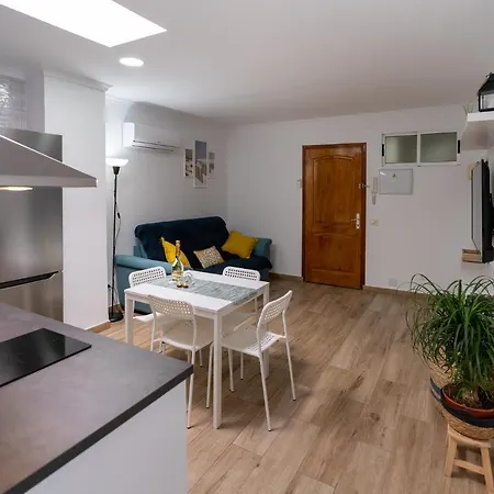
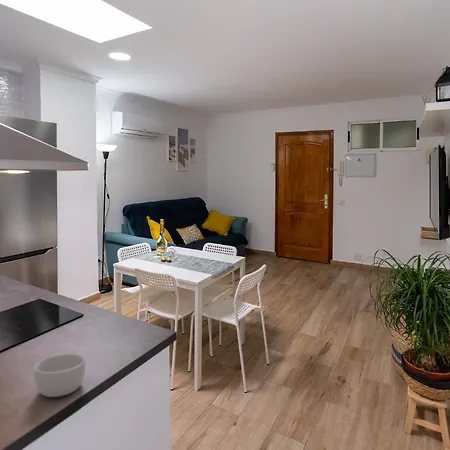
+ bowl [32,353,87,398]
